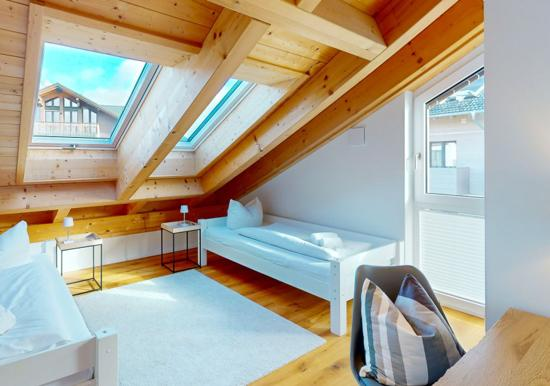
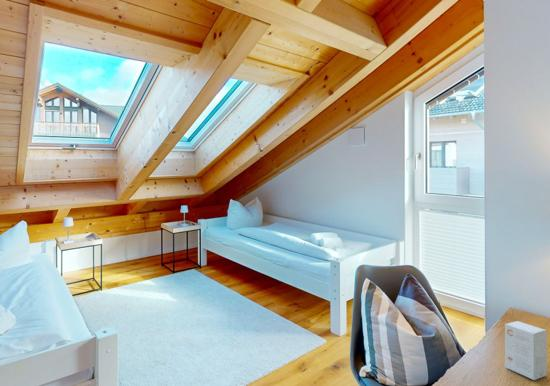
+ small box [504,320,548,381]
